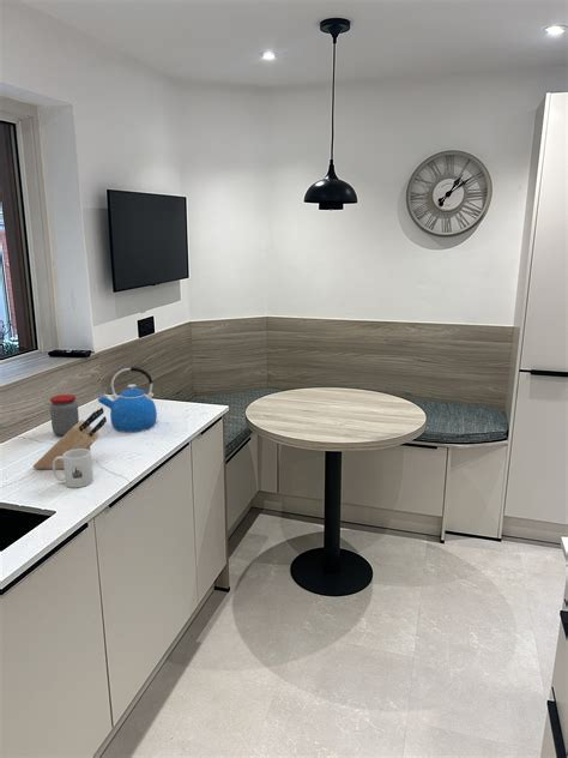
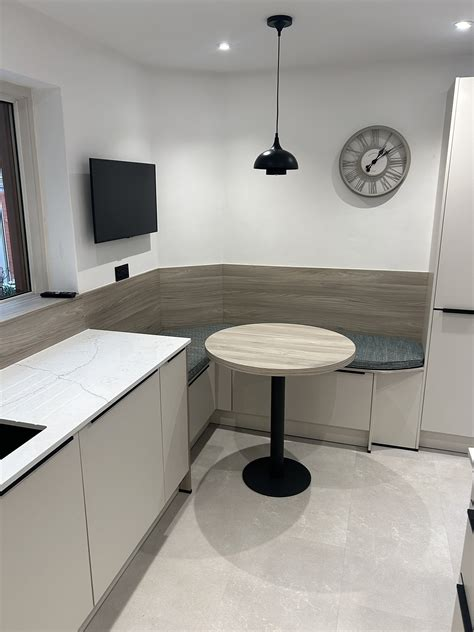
- kettle [97,366,158,433]
- jar [49,393,80,437]
- knife block [32,407,108,470]
- mug [52,449,93,489]
